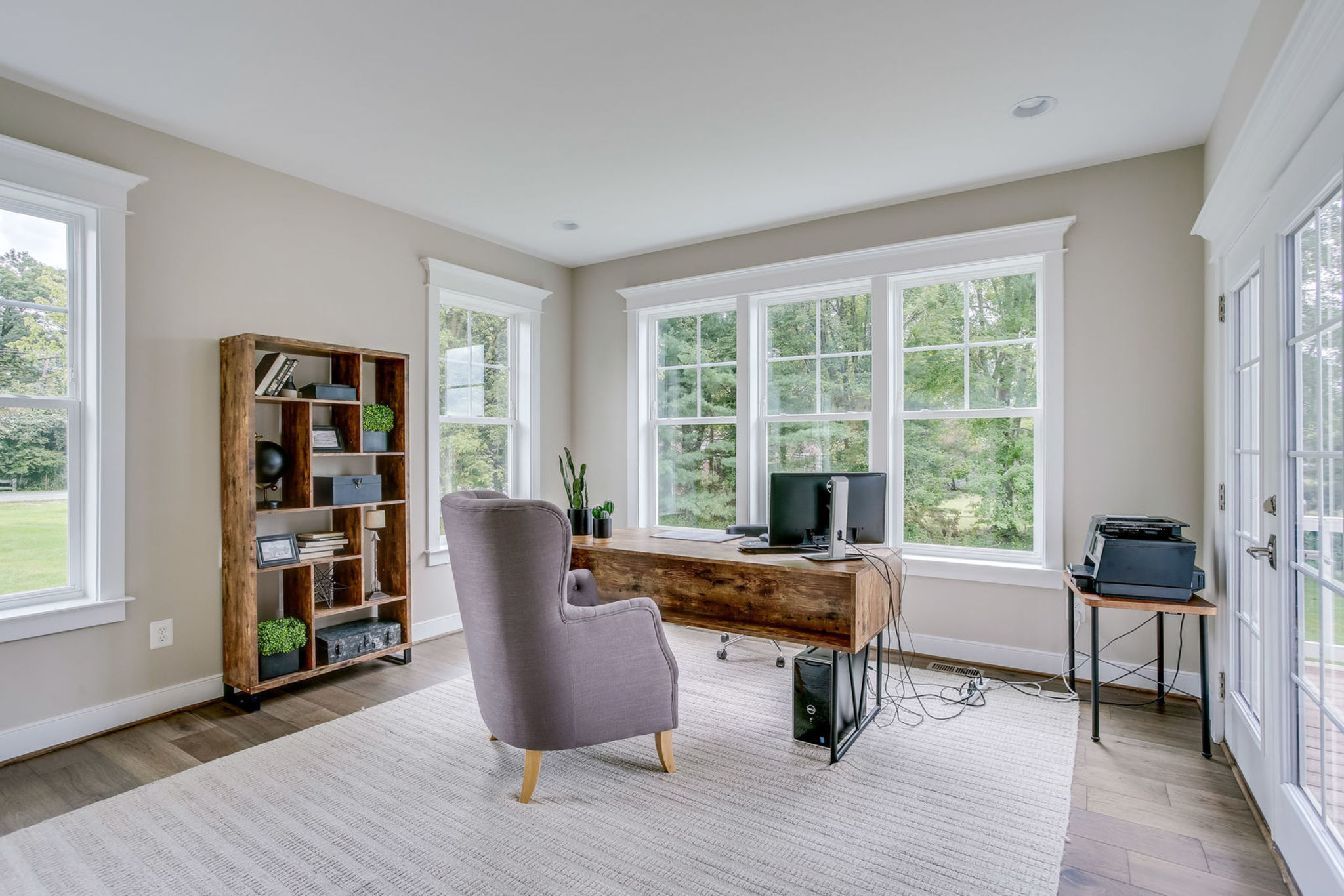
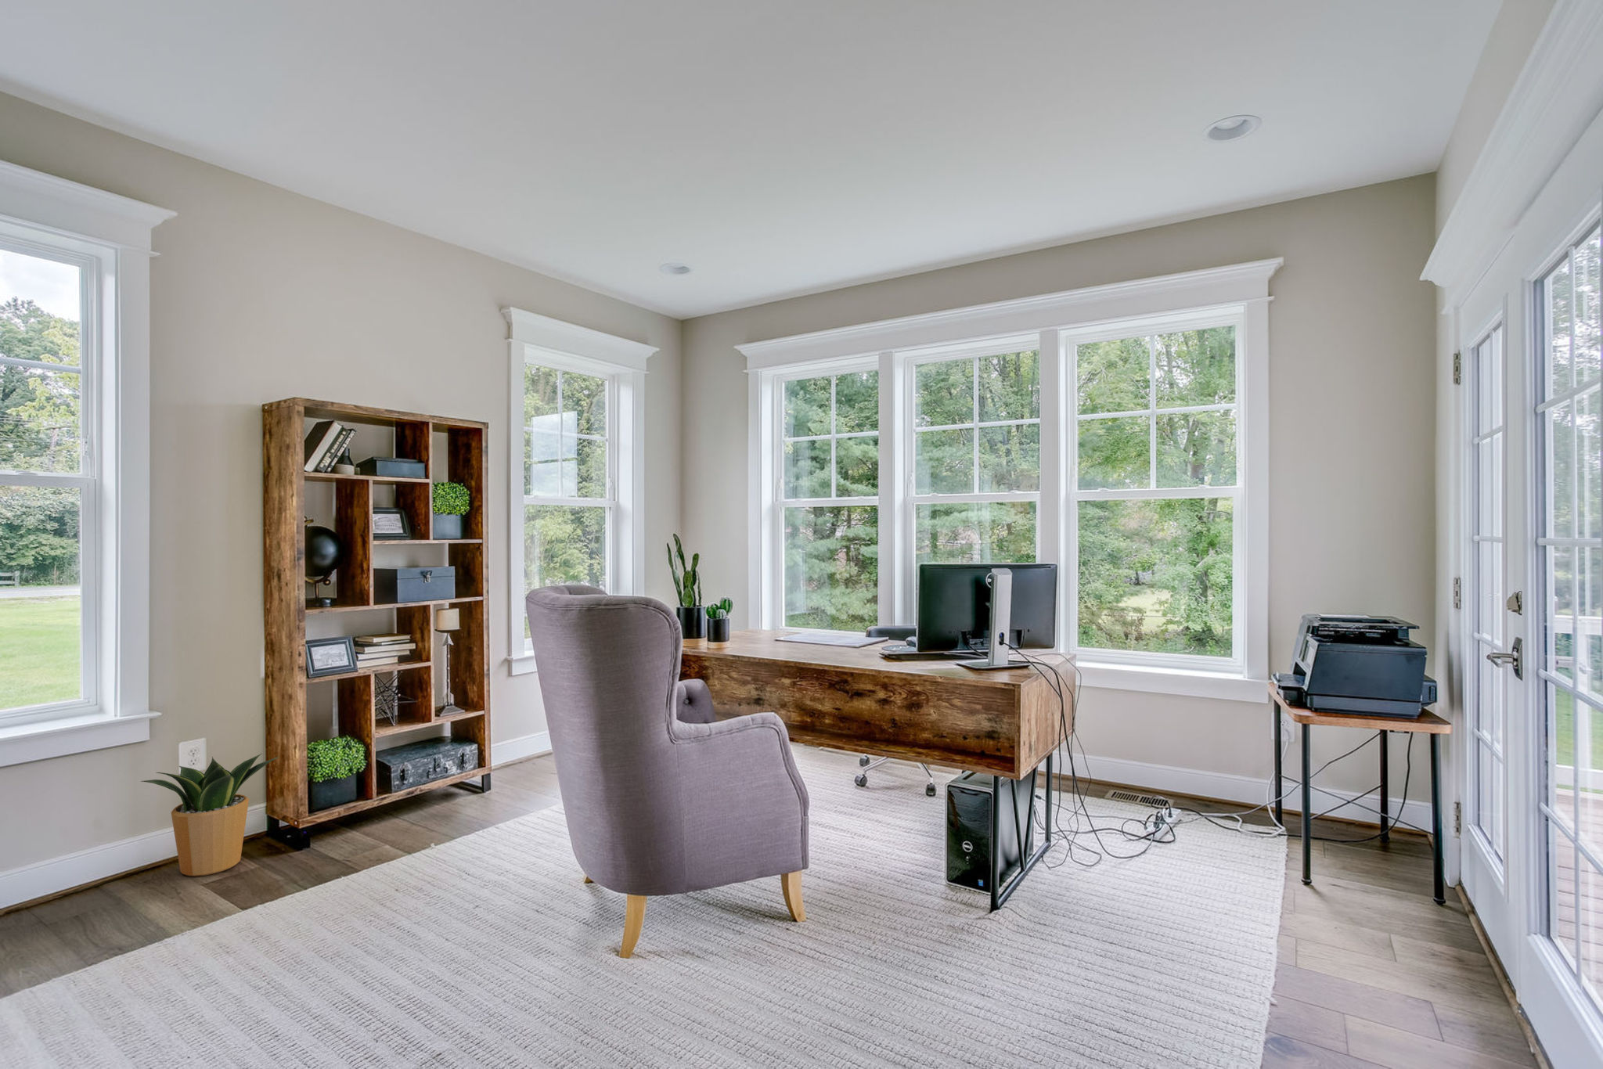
+ potted plant [140,753,279,877]
